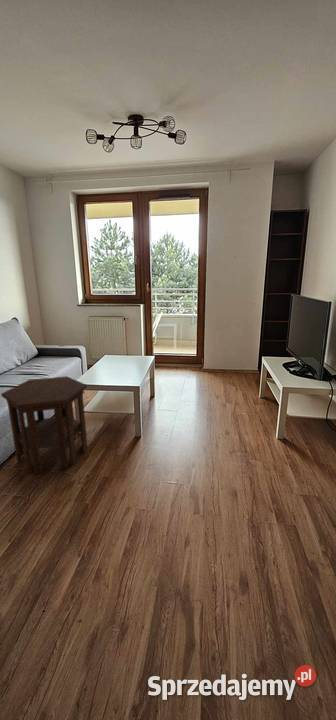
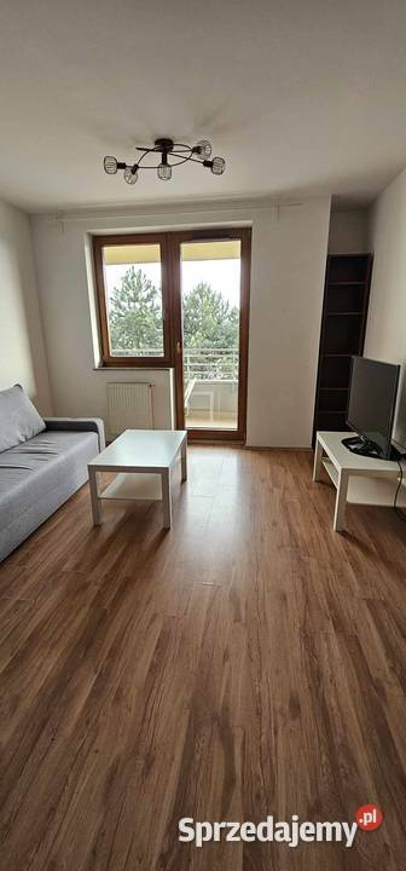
- side table [0,375,88,475]
